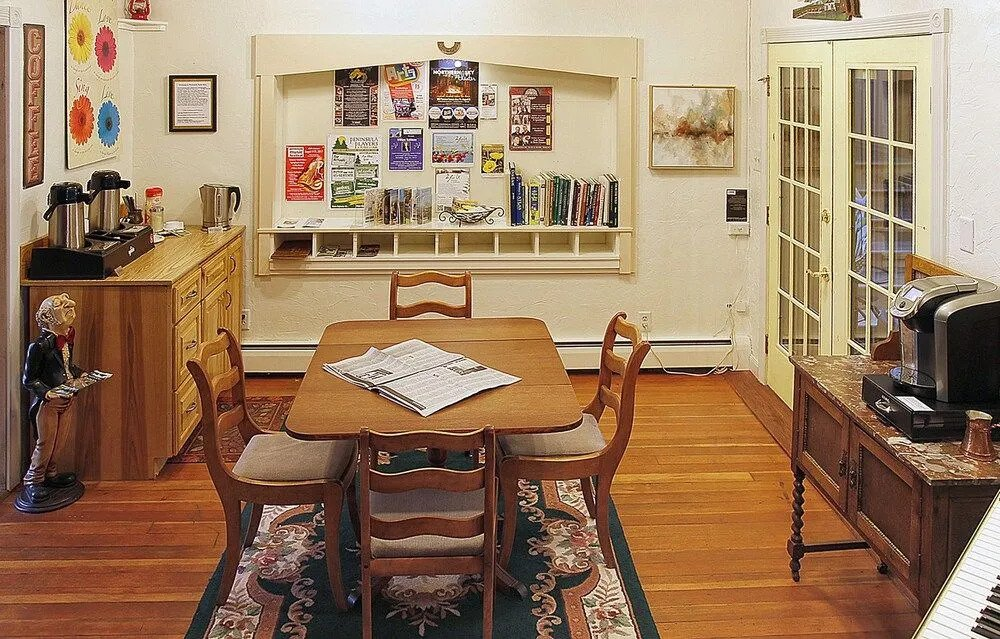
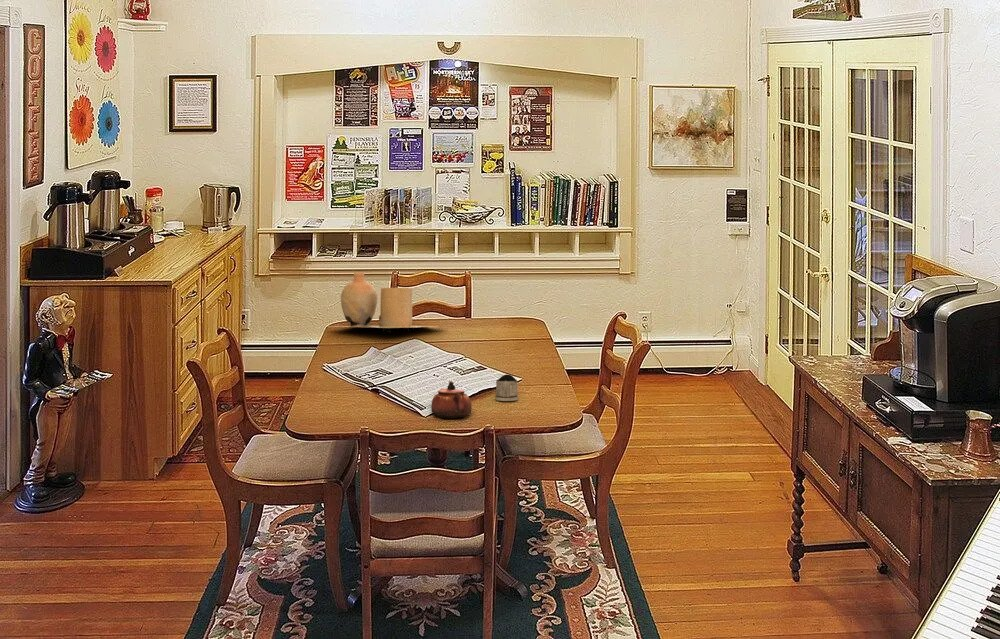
+ tea glass holder [494,373,519,402]
+ teapot [430,380,473,419]
+ vase [324,272,443,334]
